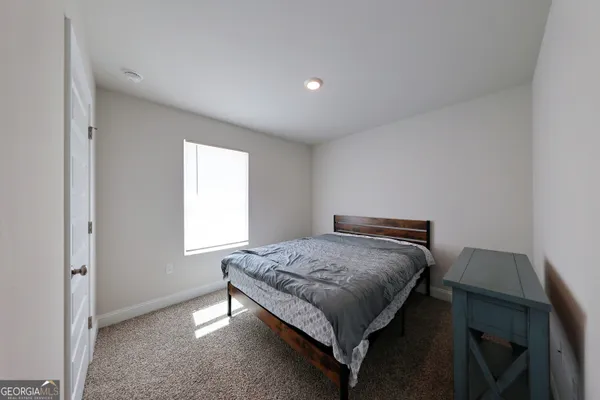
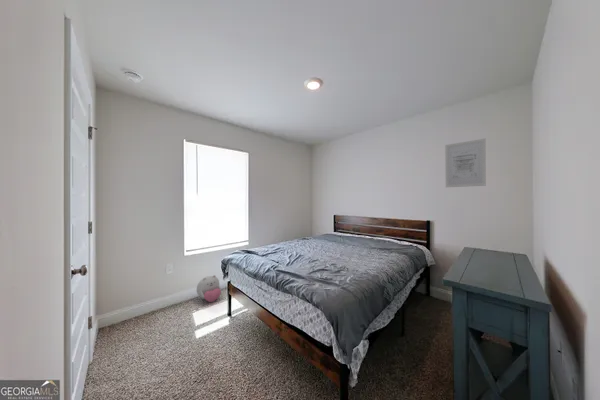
+ plush toy [196,274,222,303]
+ wall art [444,138,487,188]
